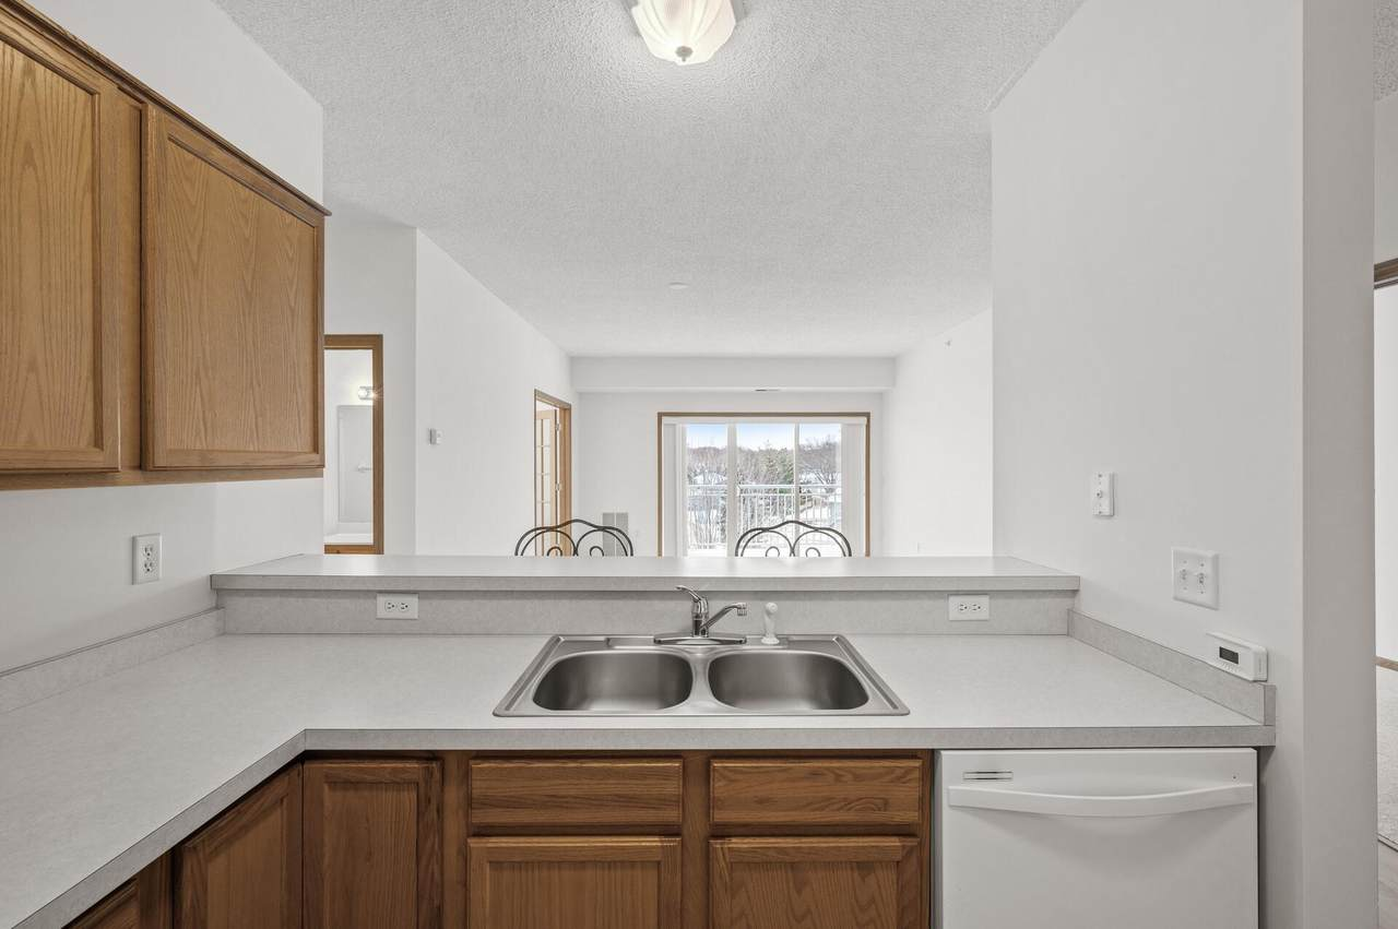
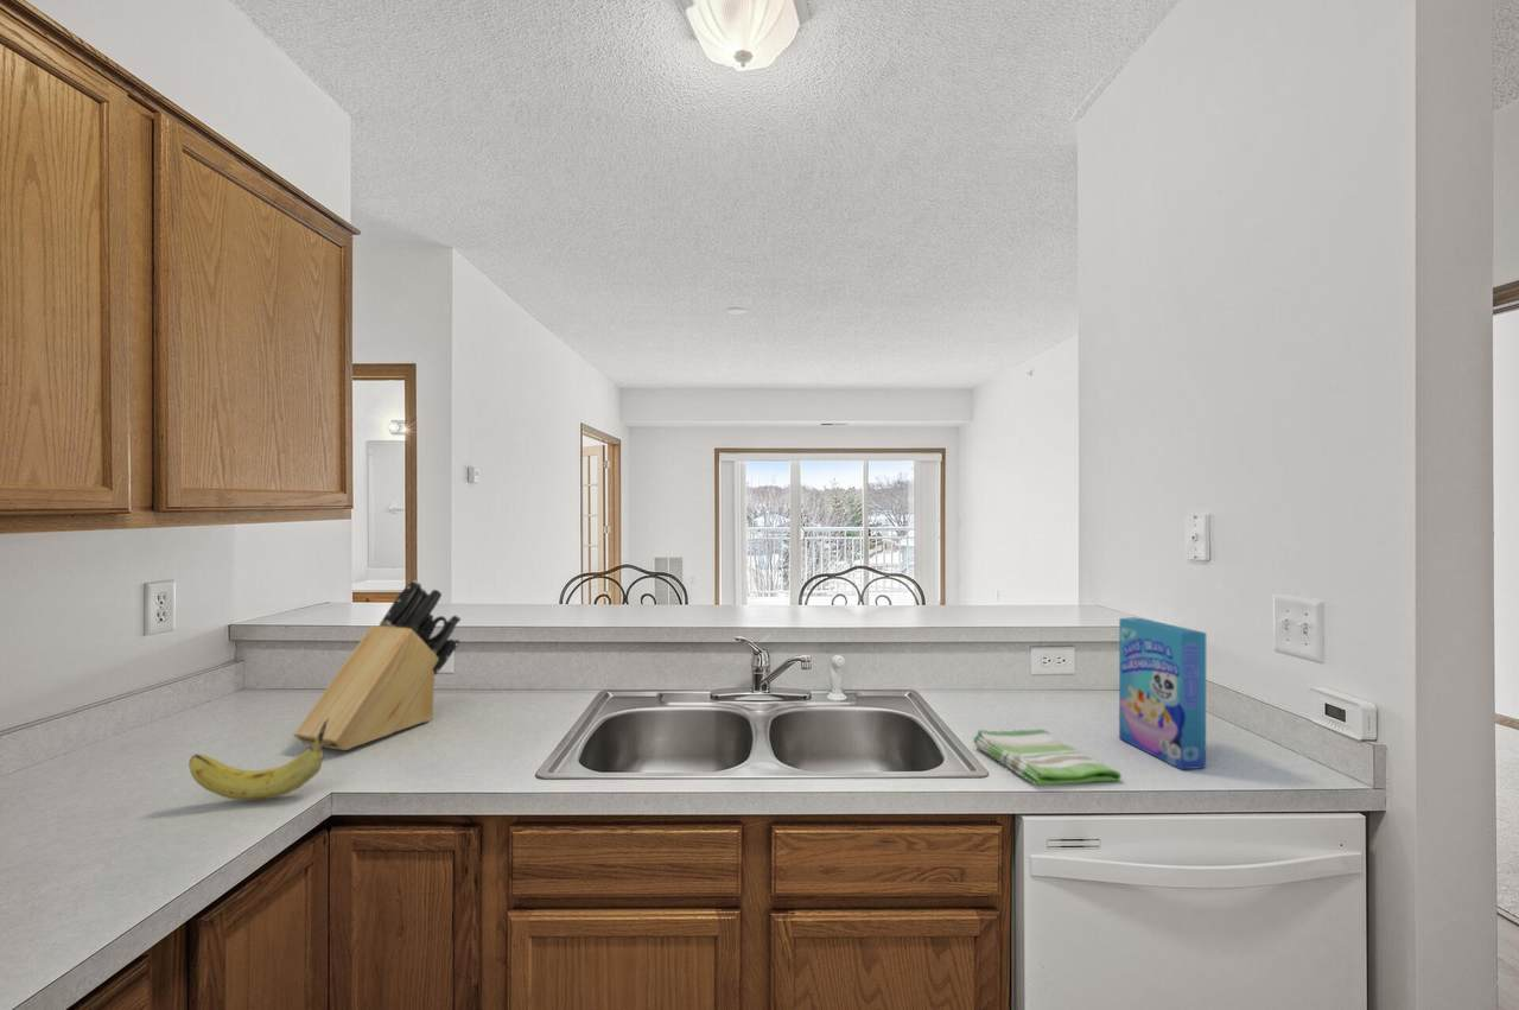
+ knife block [293,579,462,751]
+ cereal box [1118,616,1207,770]
+ dish towel [972,728,1123,787]
+ fruit [188,718,329,801]
